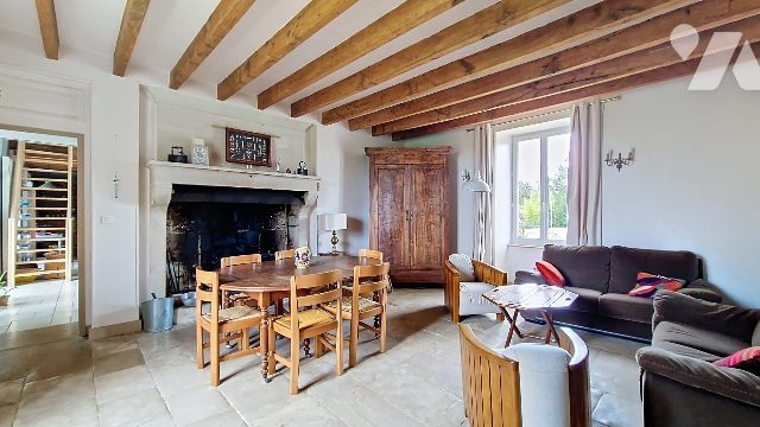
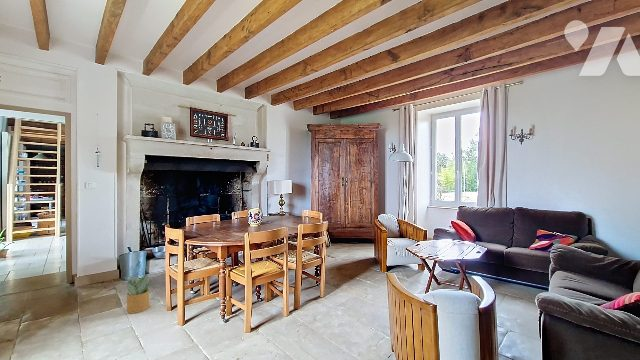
+ potted plant [124,275,151,314]
